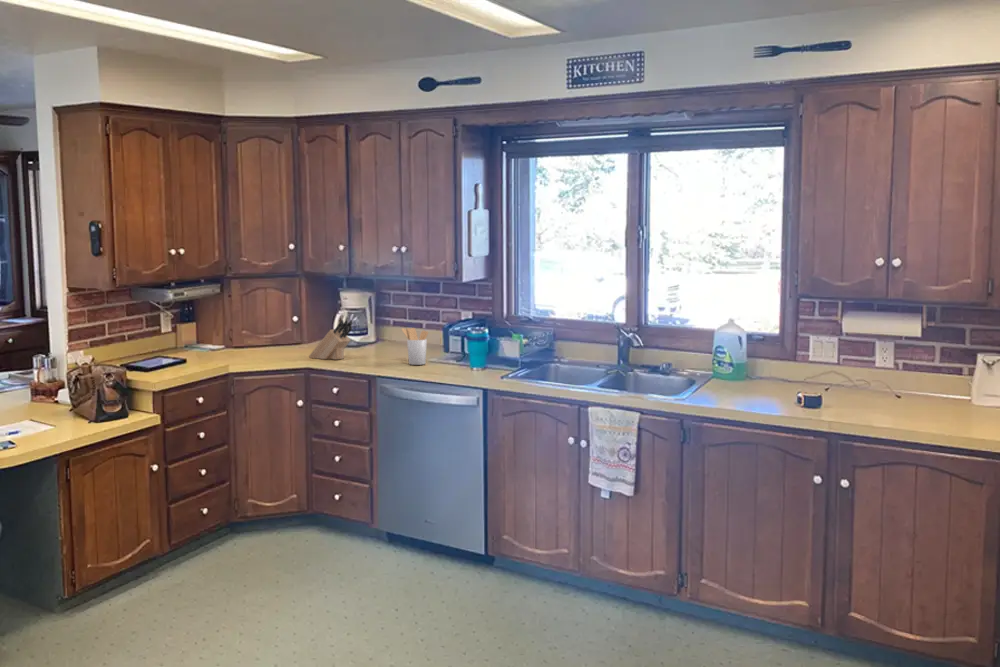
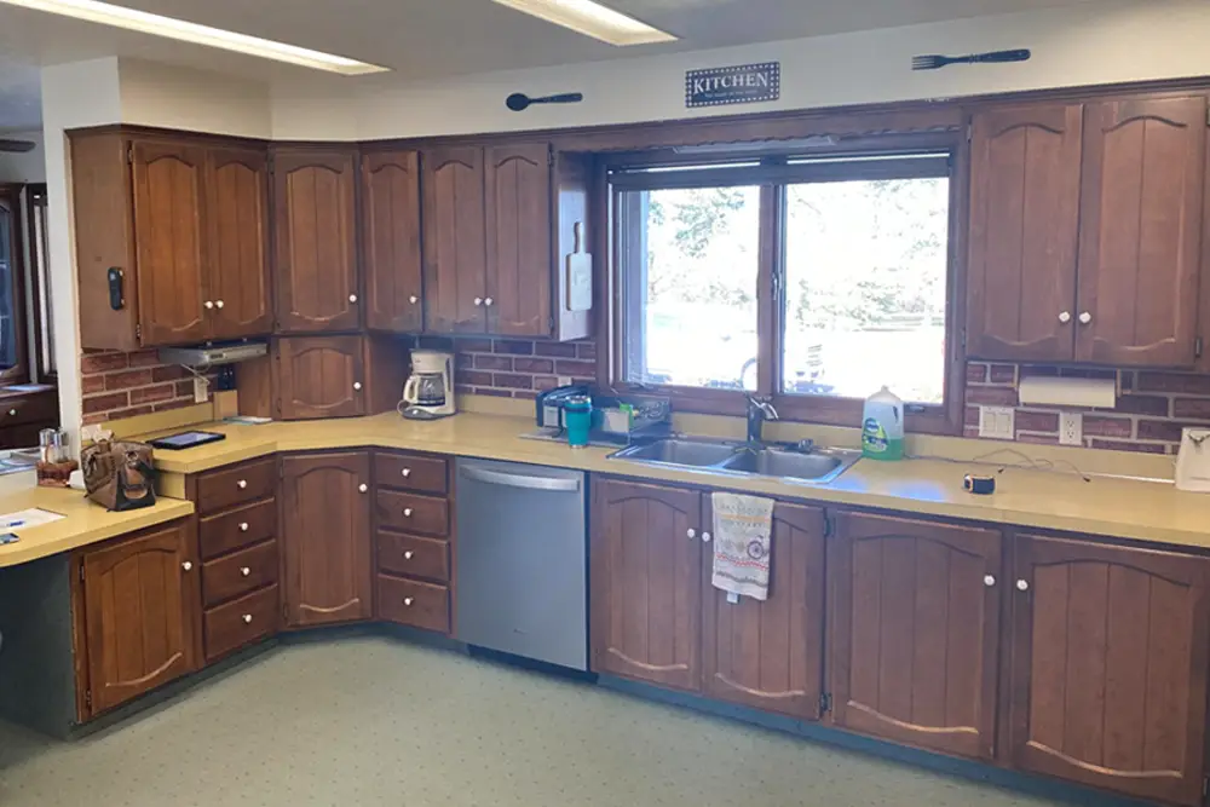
- knife block [308,319,354,360]
- utensil holder [401,327,429,366]
